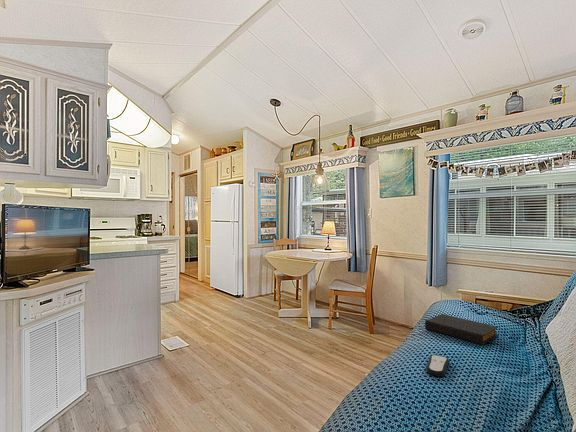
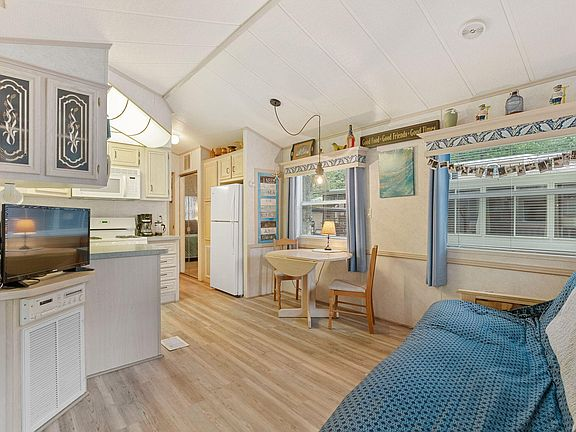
- remote control [425,354,450,377]
- book [424,313,499,346]
